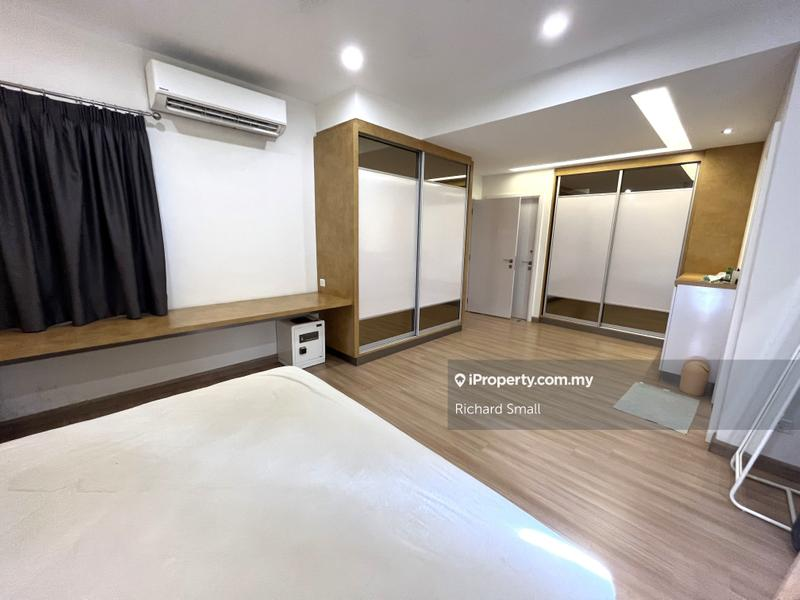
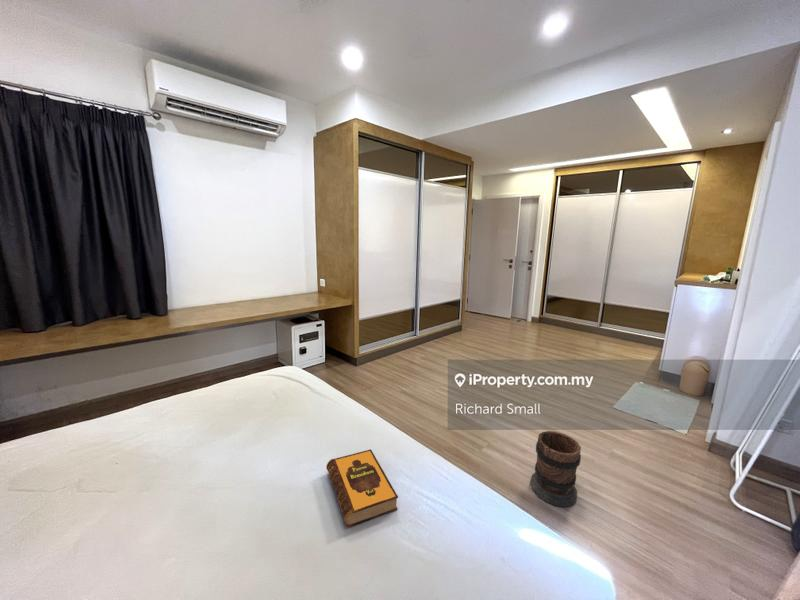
+ wooden barrel [529,430,582,508]
+ hardback book [325,449,399,528]
